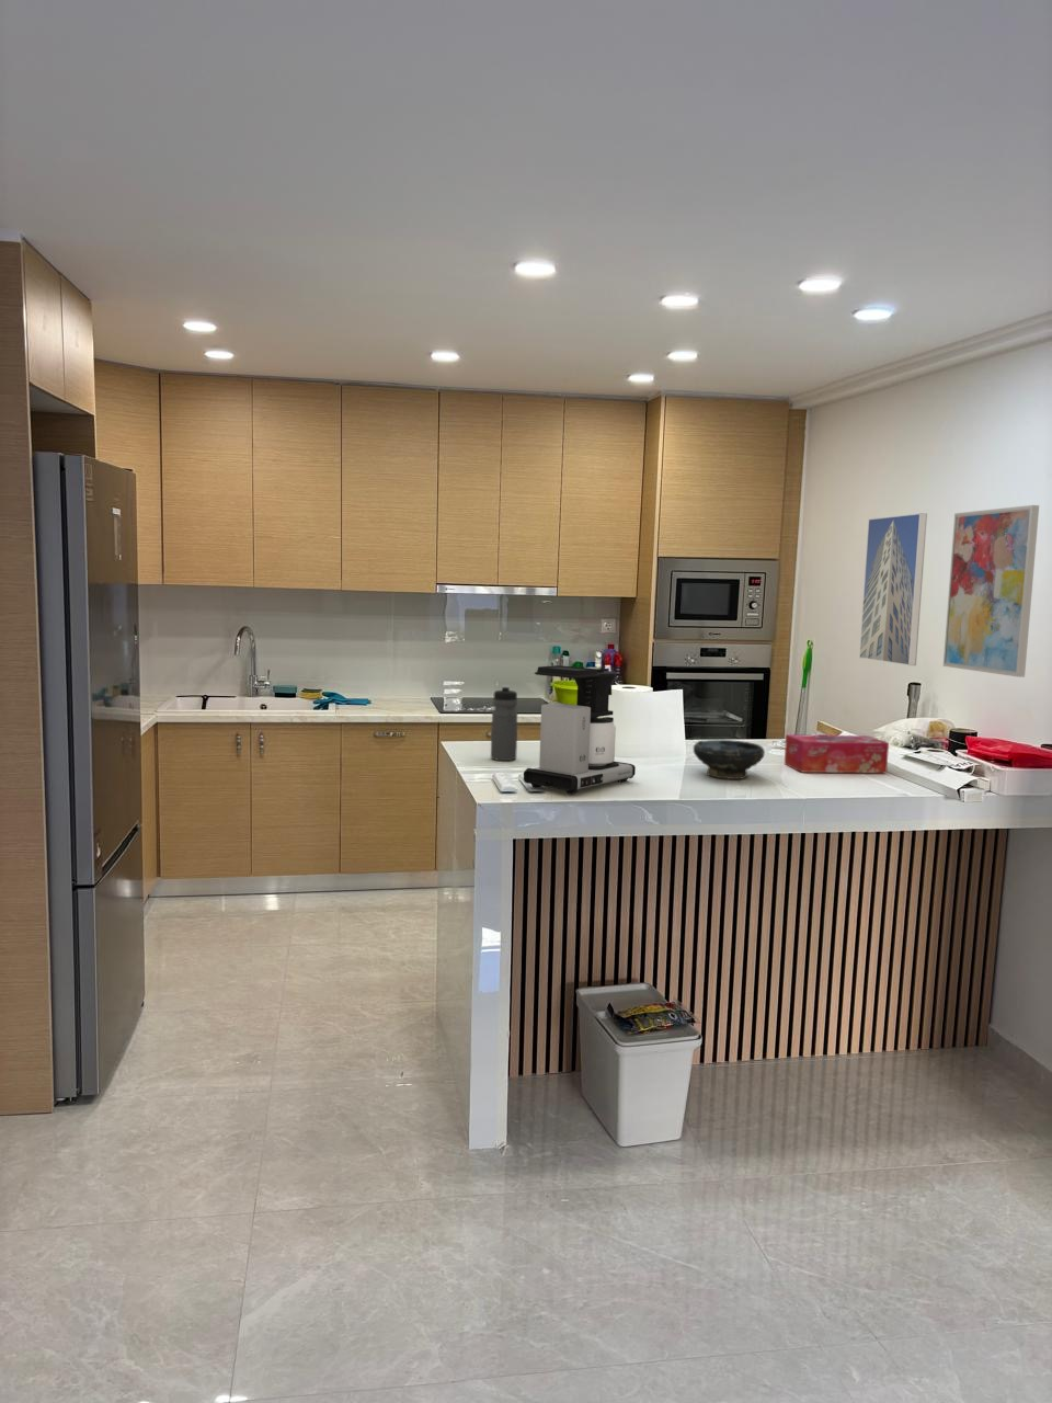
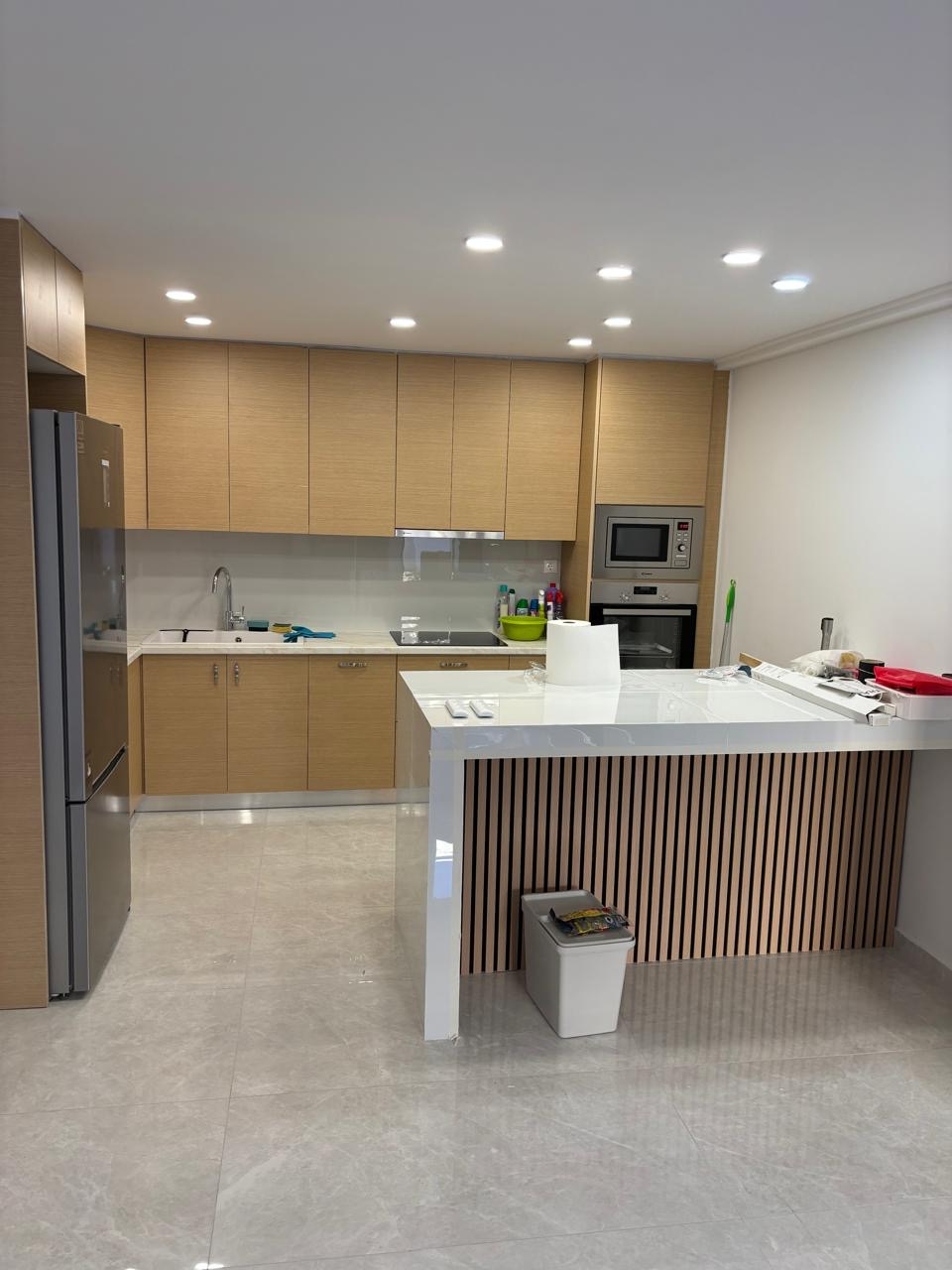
- tissue box [783,734,890,773]
- water bottle [490,685,519,762]
- bowl [693,739,766,780]
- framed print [858,511,928,666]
- wall art [943,504,1040,678]
- coffee maker [523,664,637,794]
